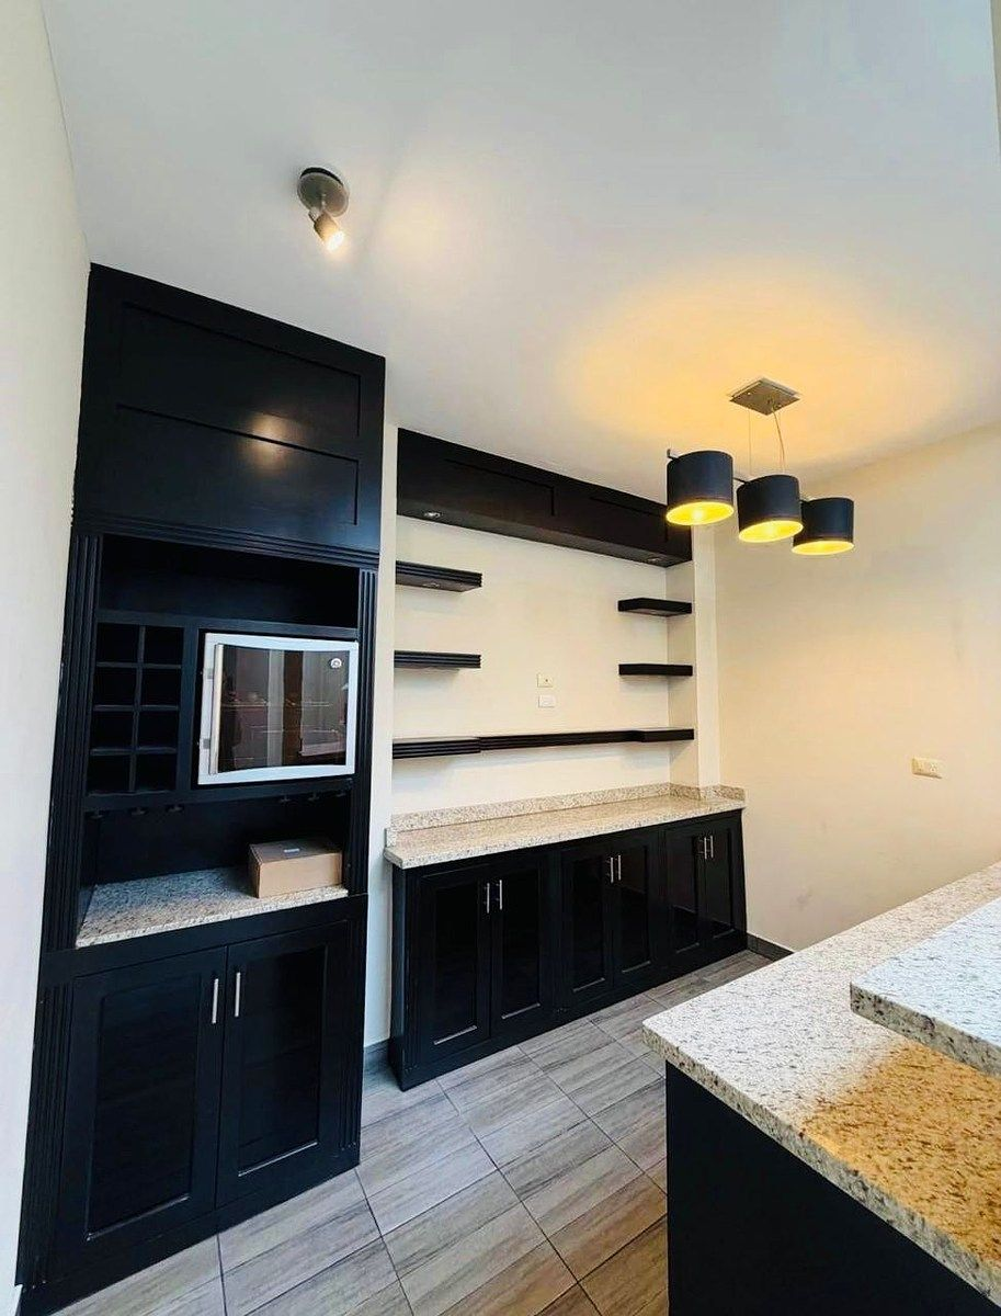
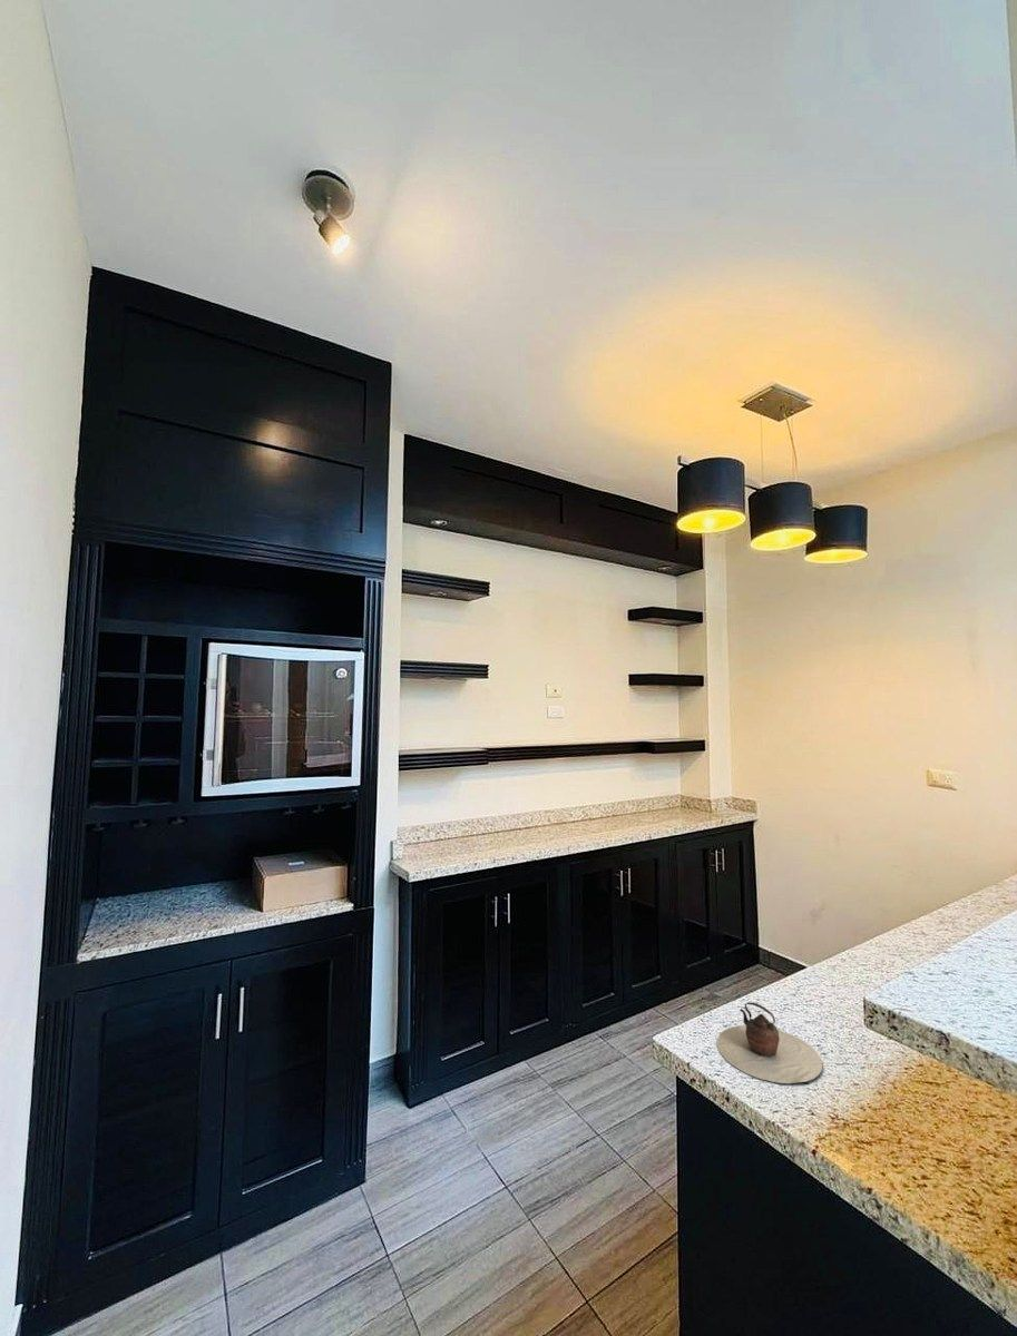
+ teapot [715,1001,823,1084]
